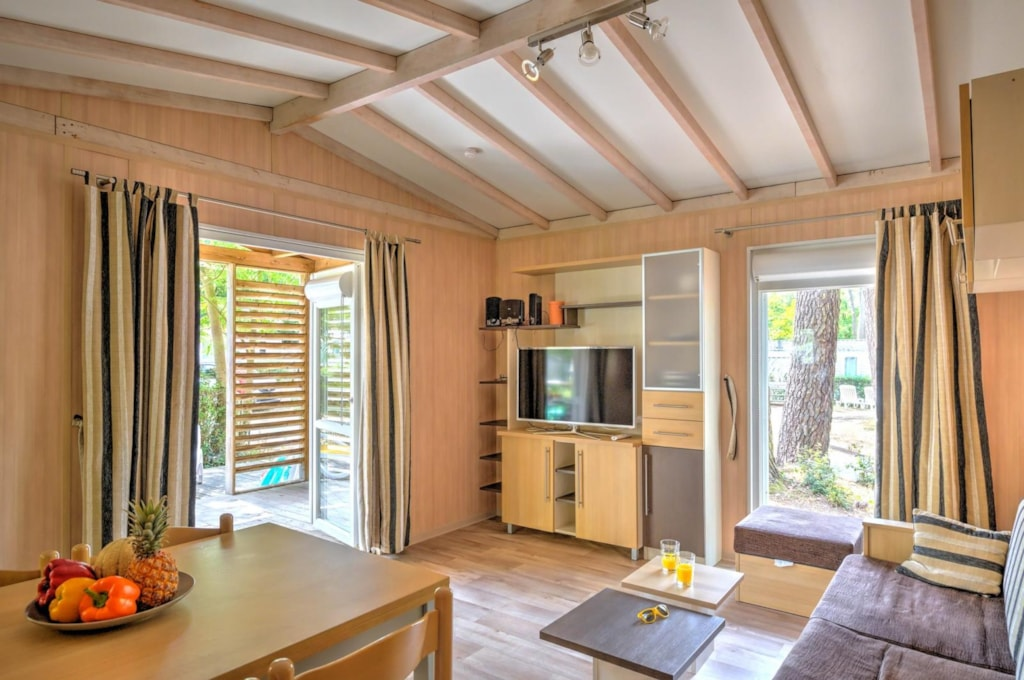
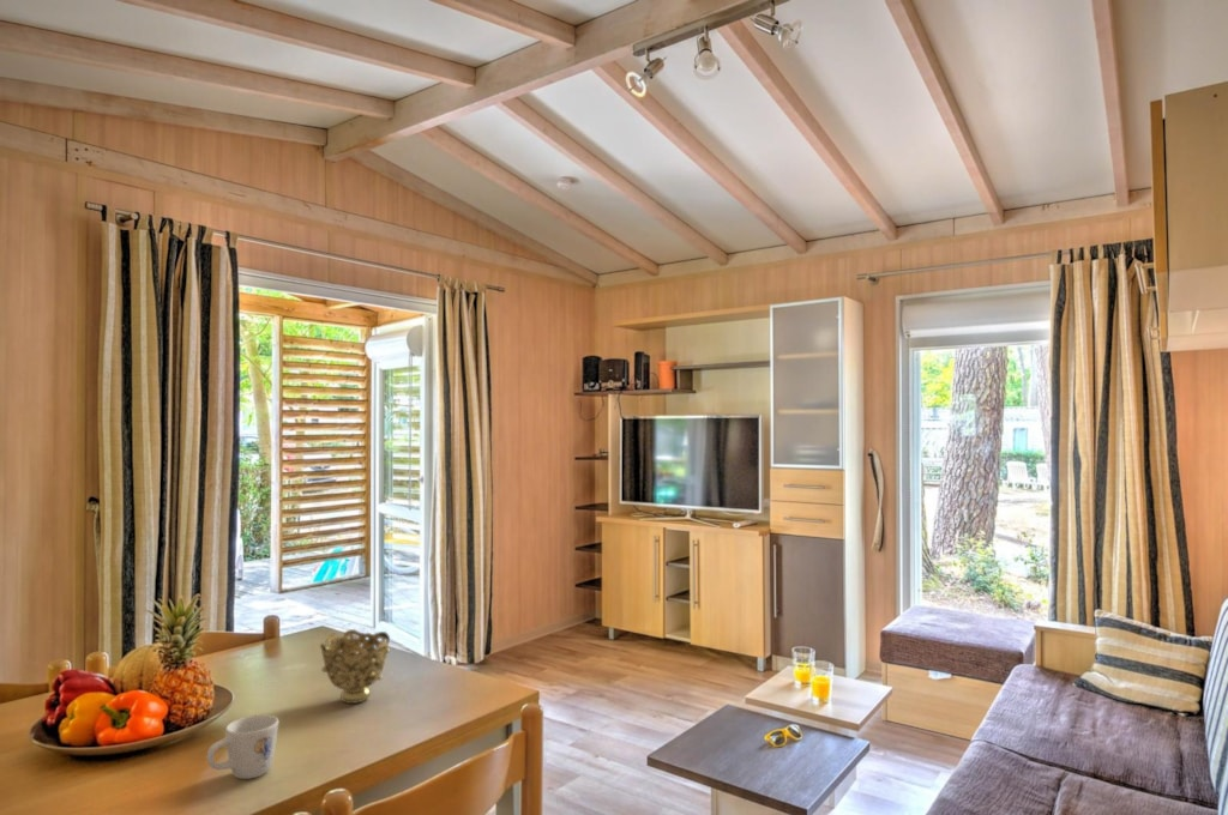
+ mug [206,713,279,780]
+ decorative bowl [319,628,391,705]
